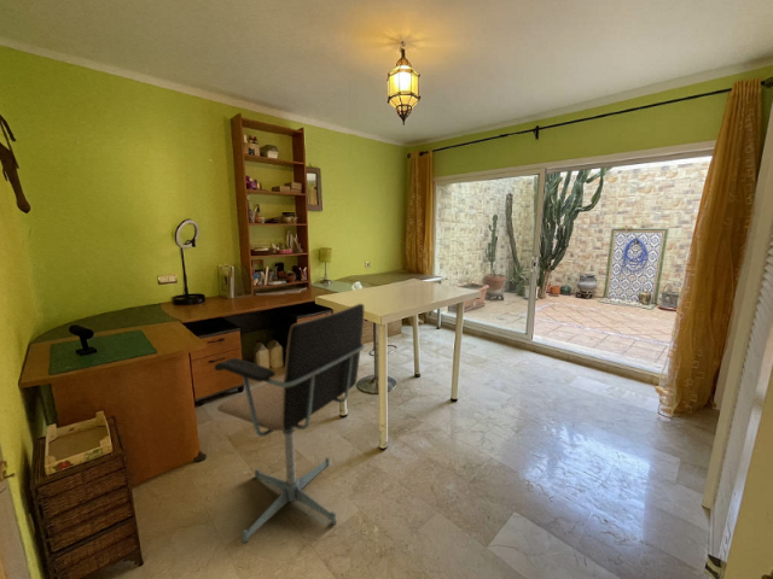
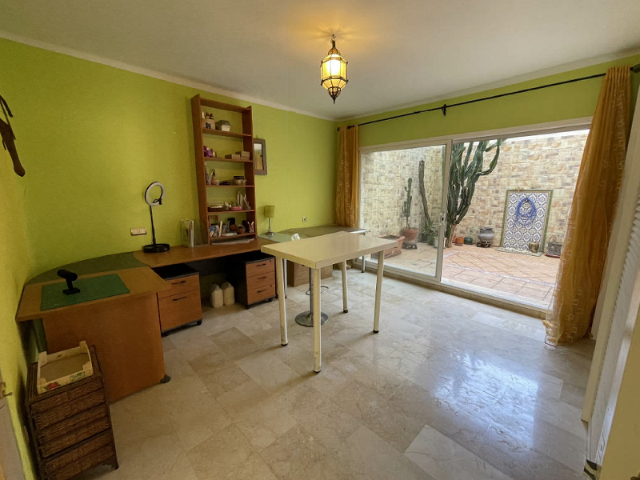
- office chair [214,303,366,545]
